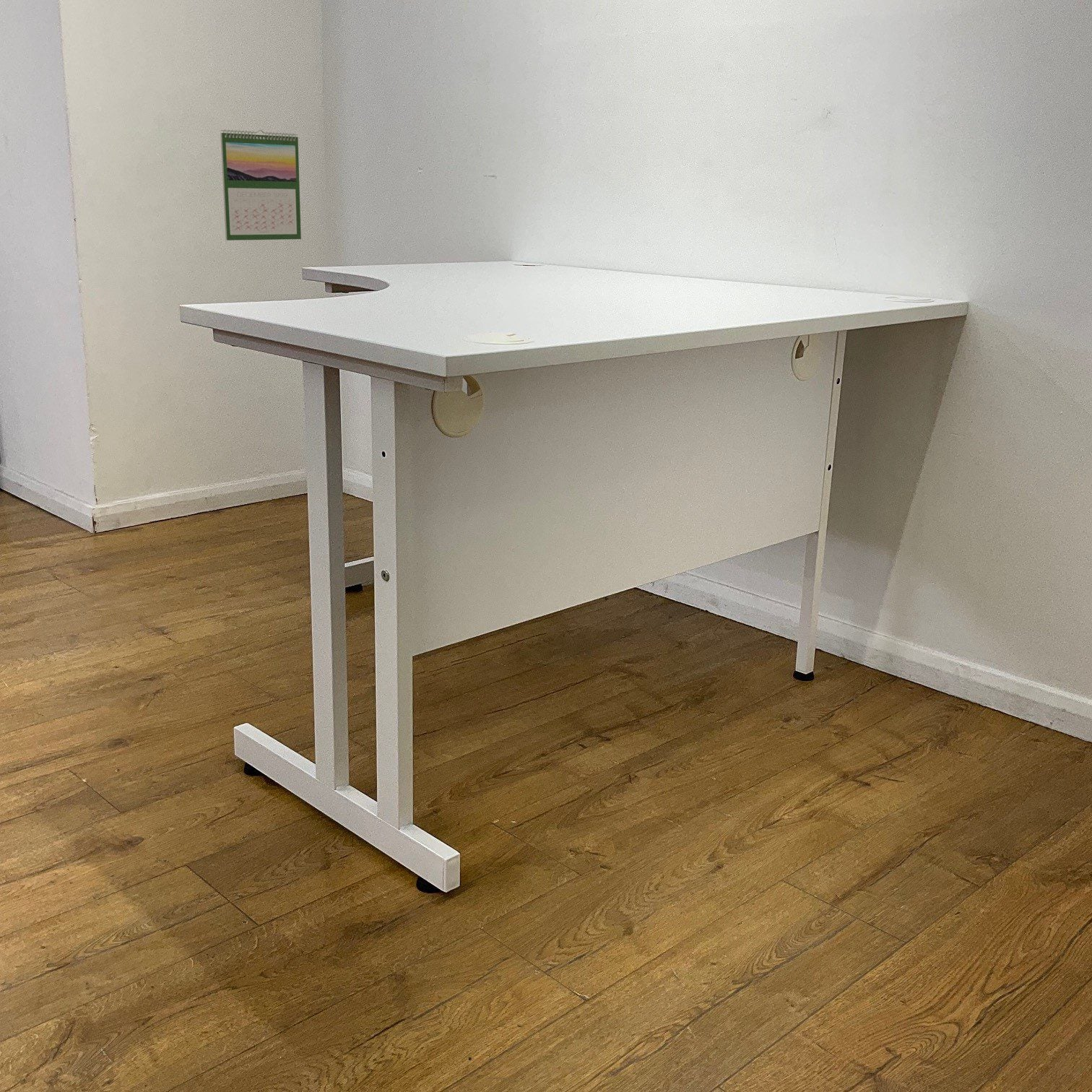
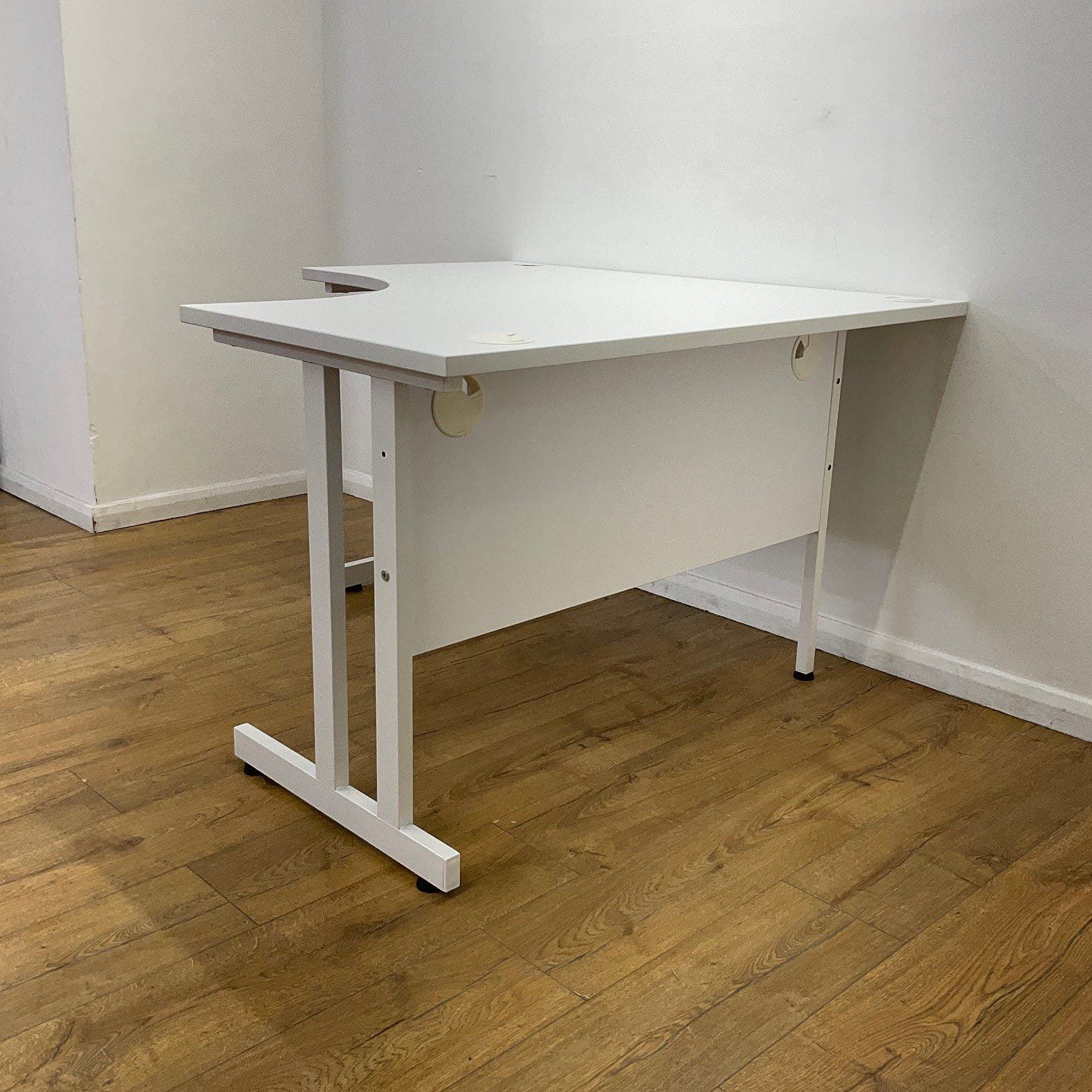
- calendar [220,129,302,241]
